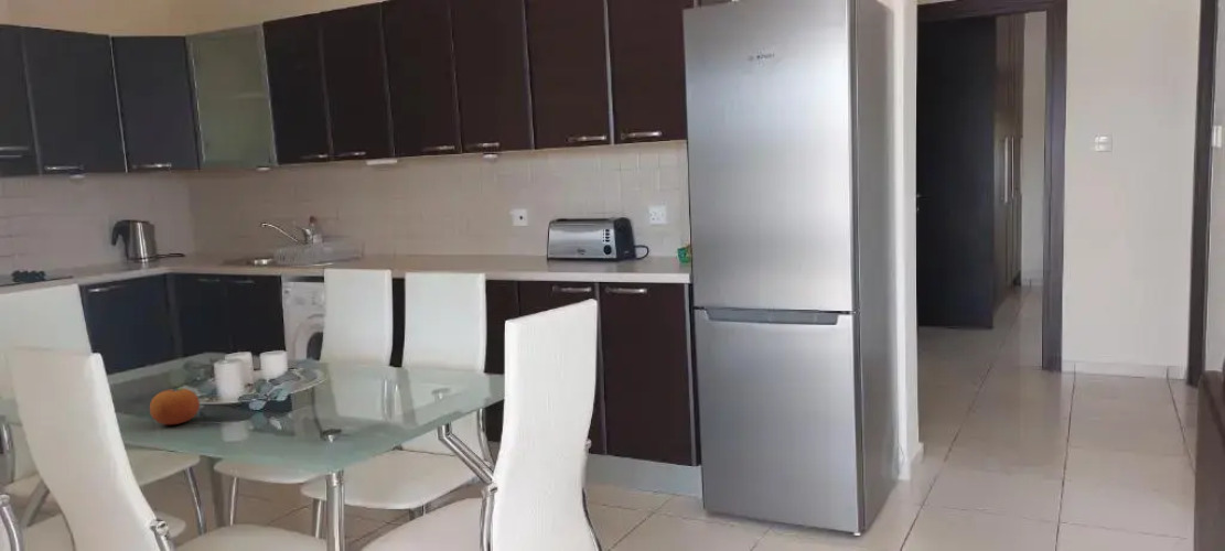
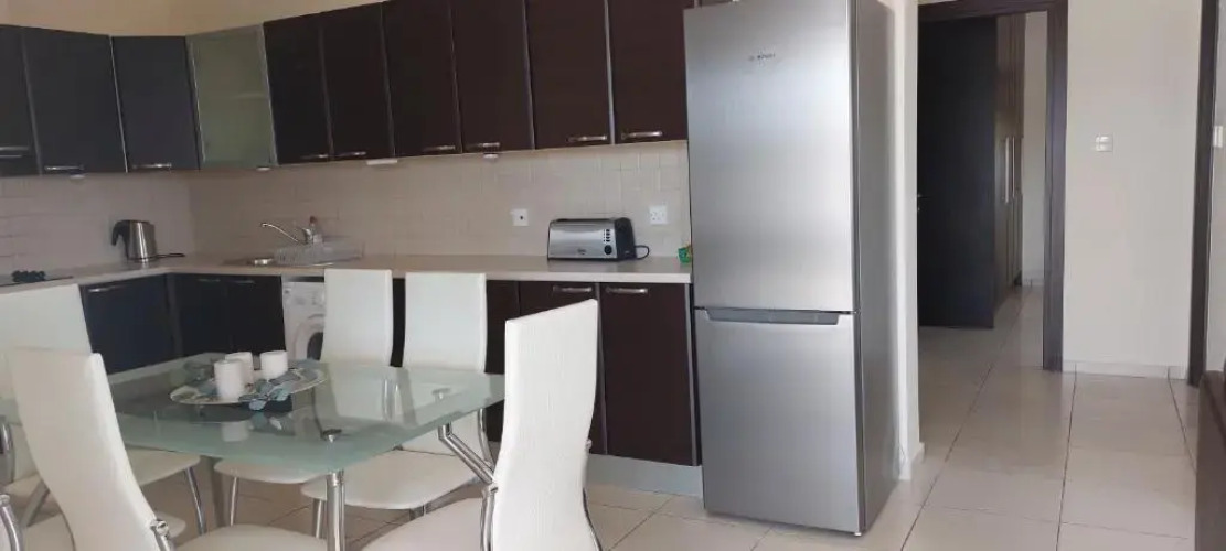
- fruit [149,387,201,425]
